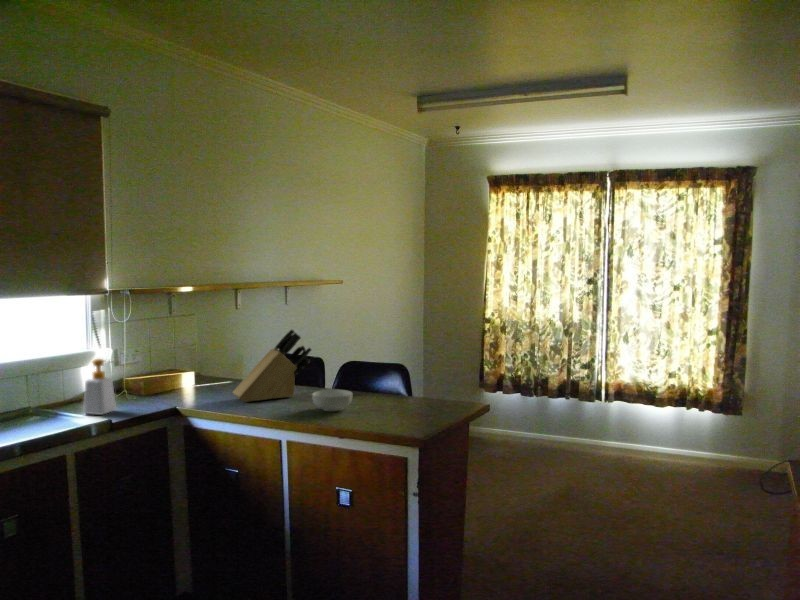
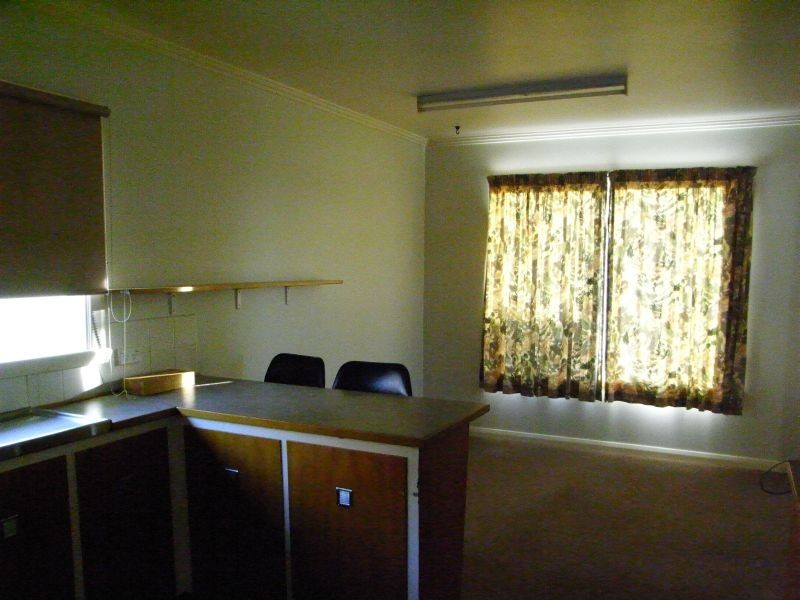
- cereal bowl [311,388,353,412]
- knife block [231,328,313,403]
- soap bottle [82,358,119,416]
